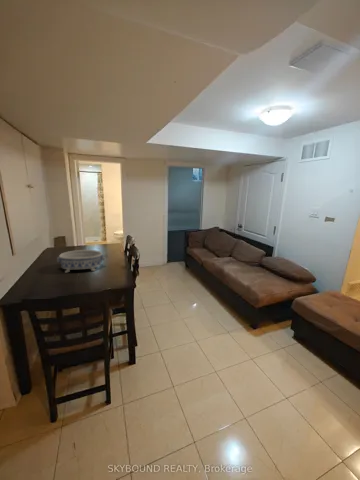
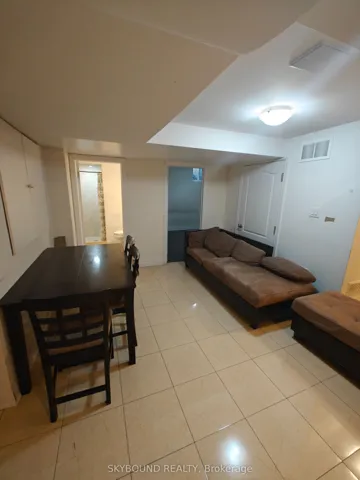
- decorative bowl [56,249,106,274]
